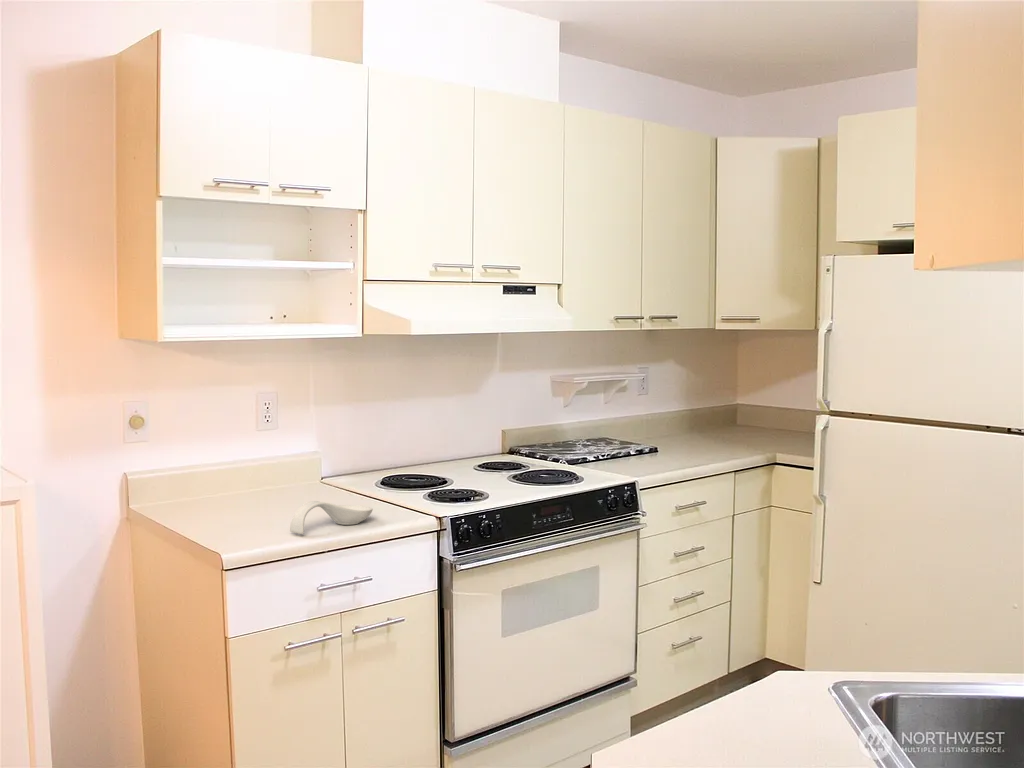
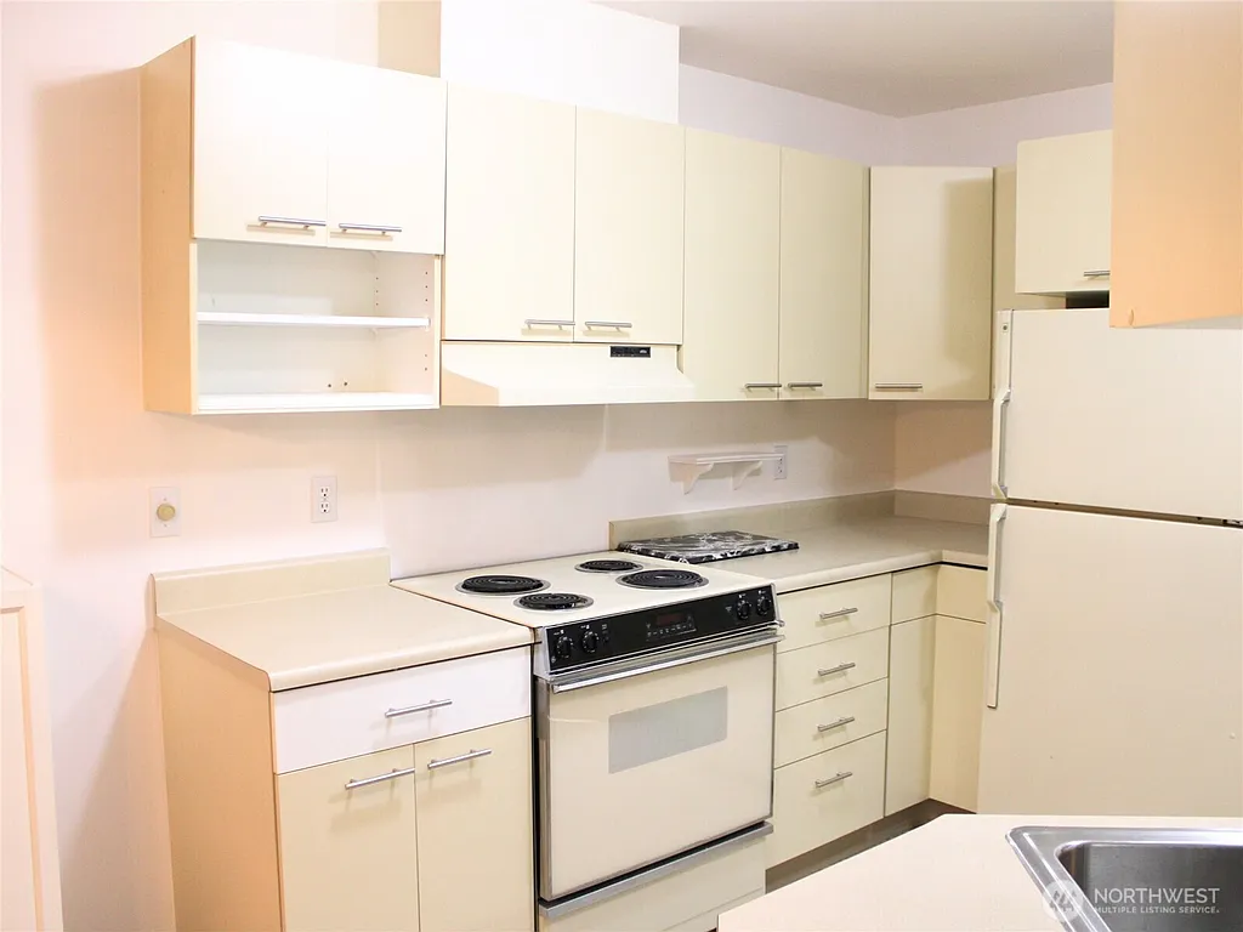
- spoon rest [289,500,374,535]
